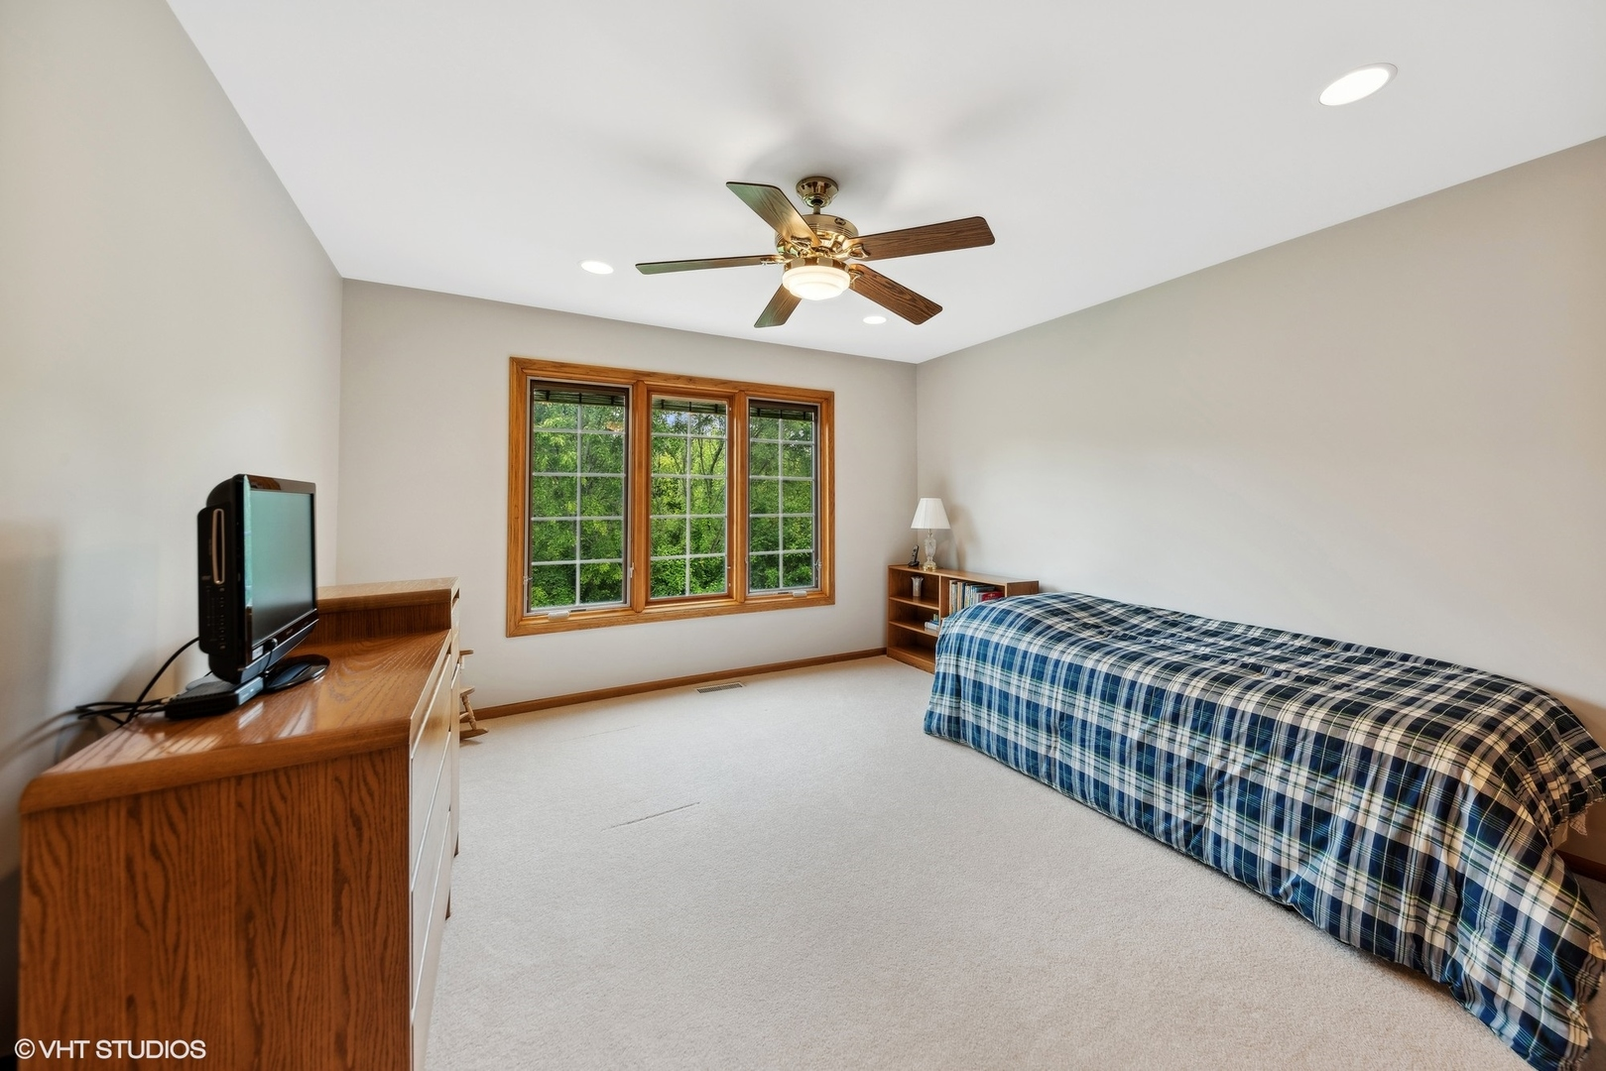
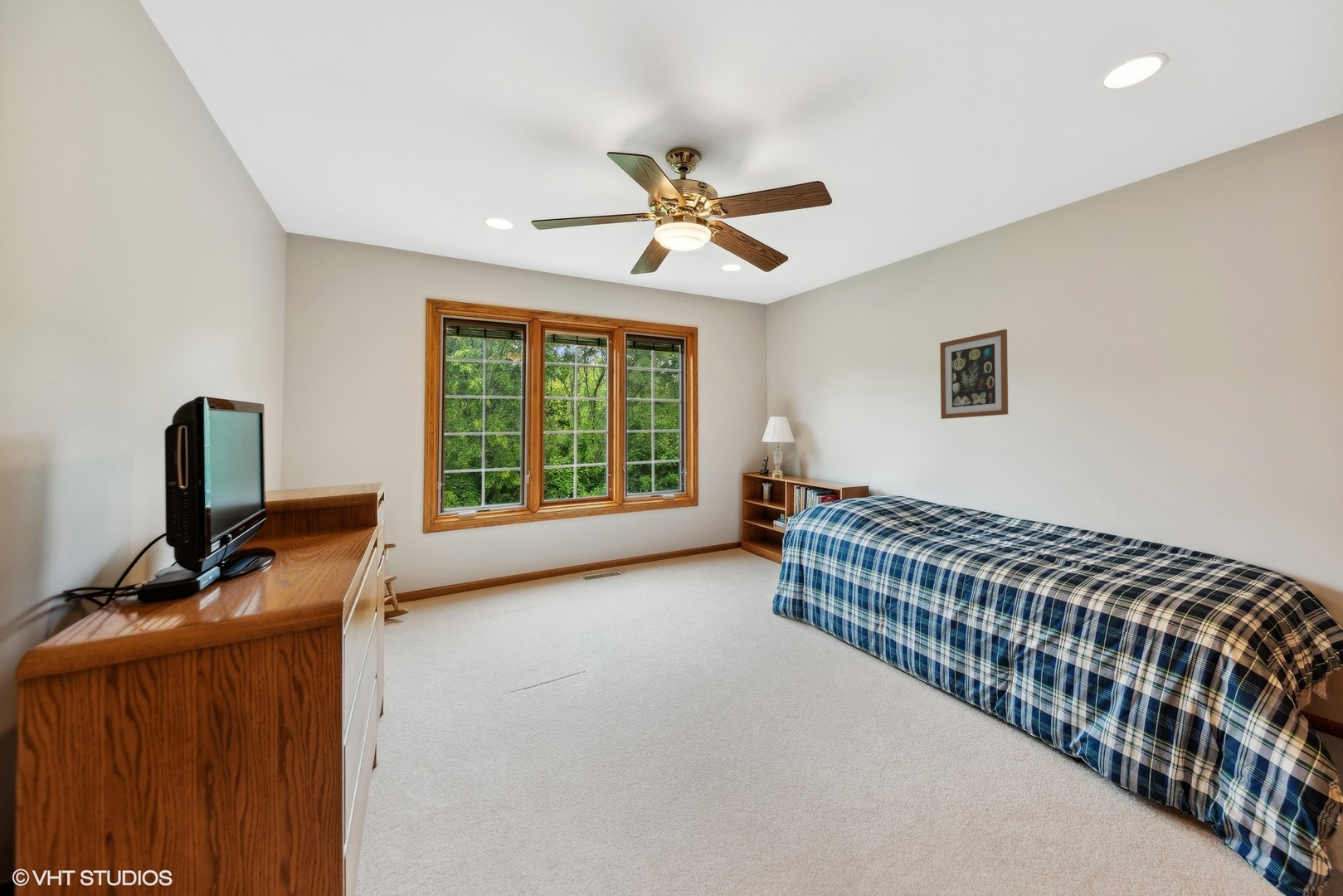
+ wall art [939,329,1009,420]
